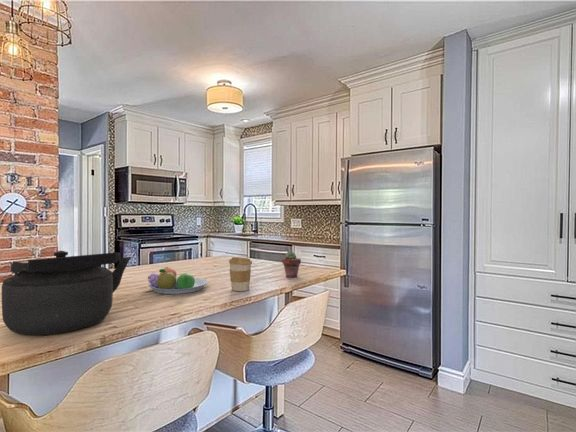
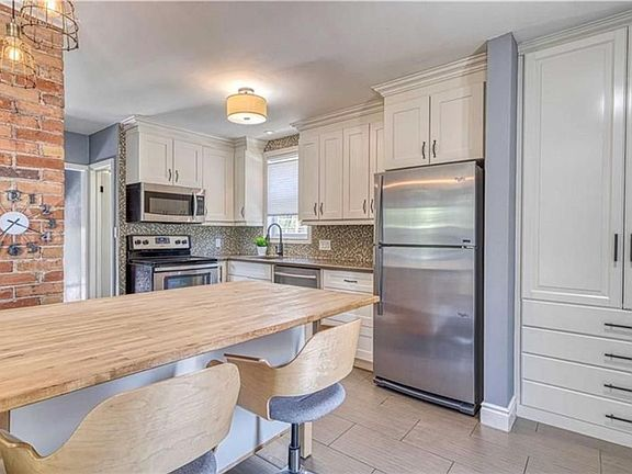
- fruit bowl [147,266,209,295]
- kettle [1,250,133,336]
- coffee cup [228,256,253,292]
- potted succulent [281,251,302,278]
